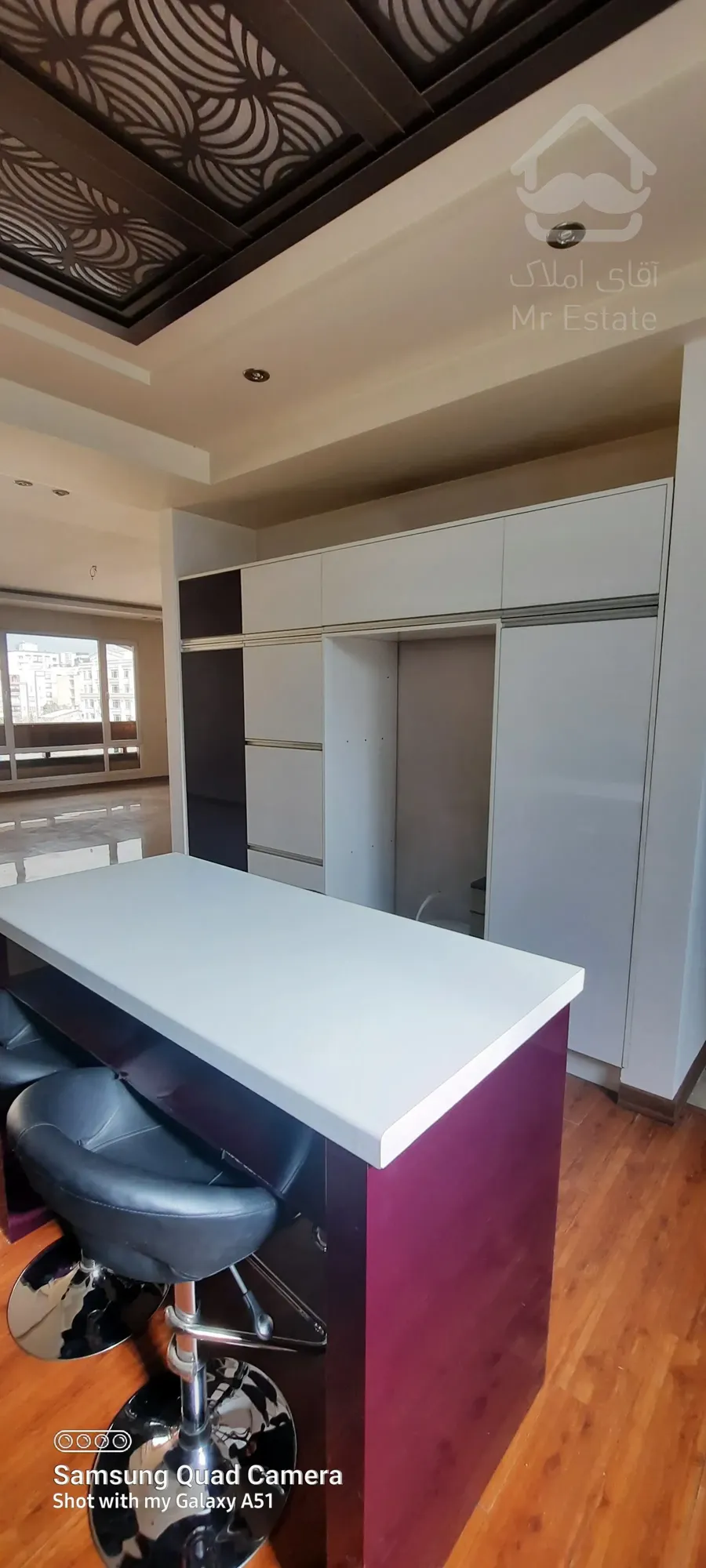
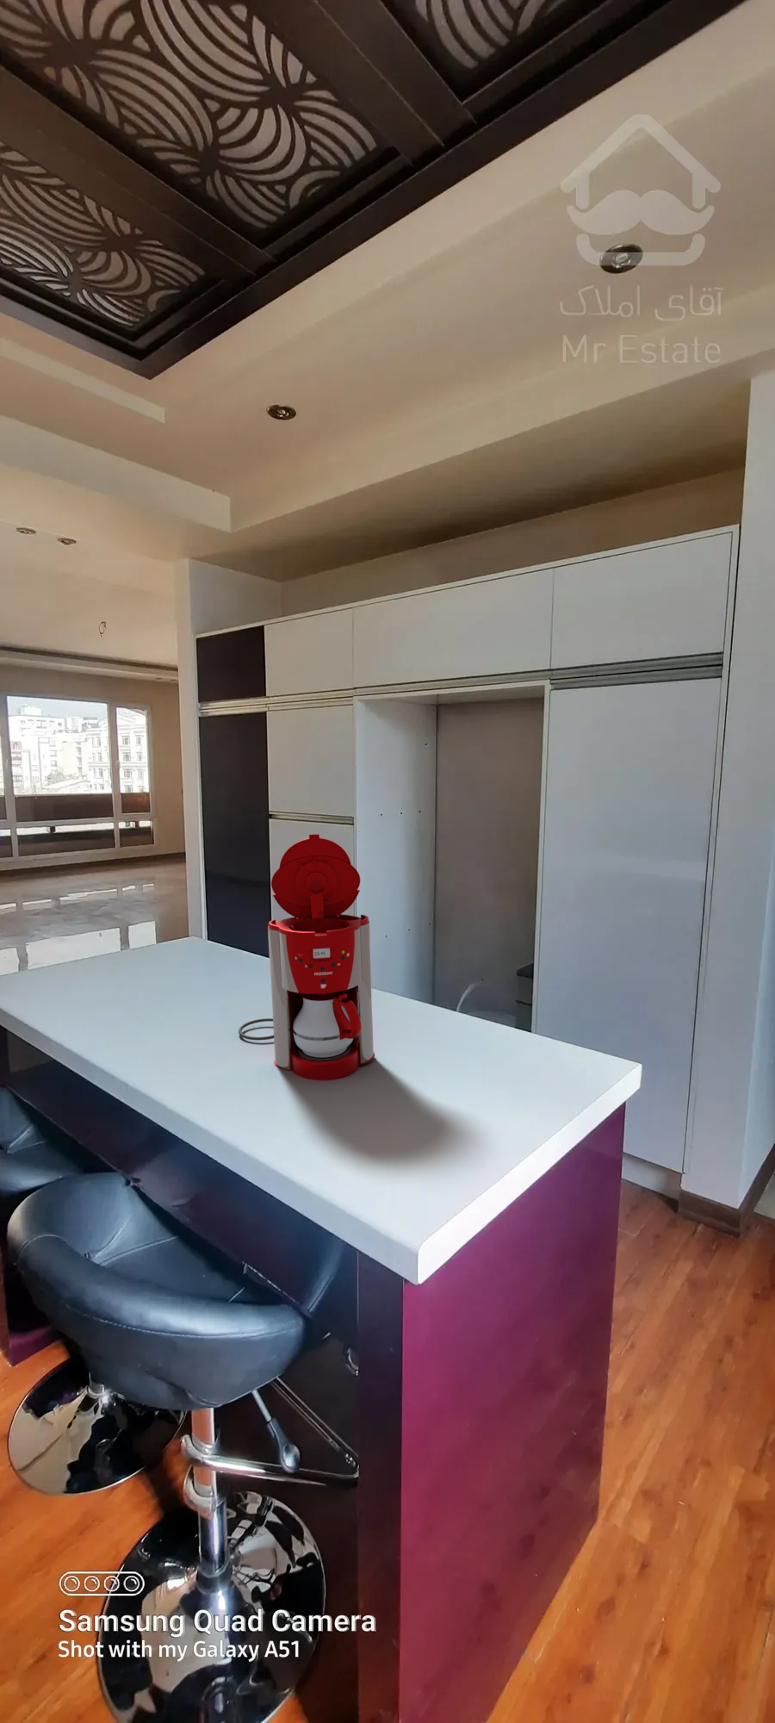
+ coffee maker [238,833,375,1081]
